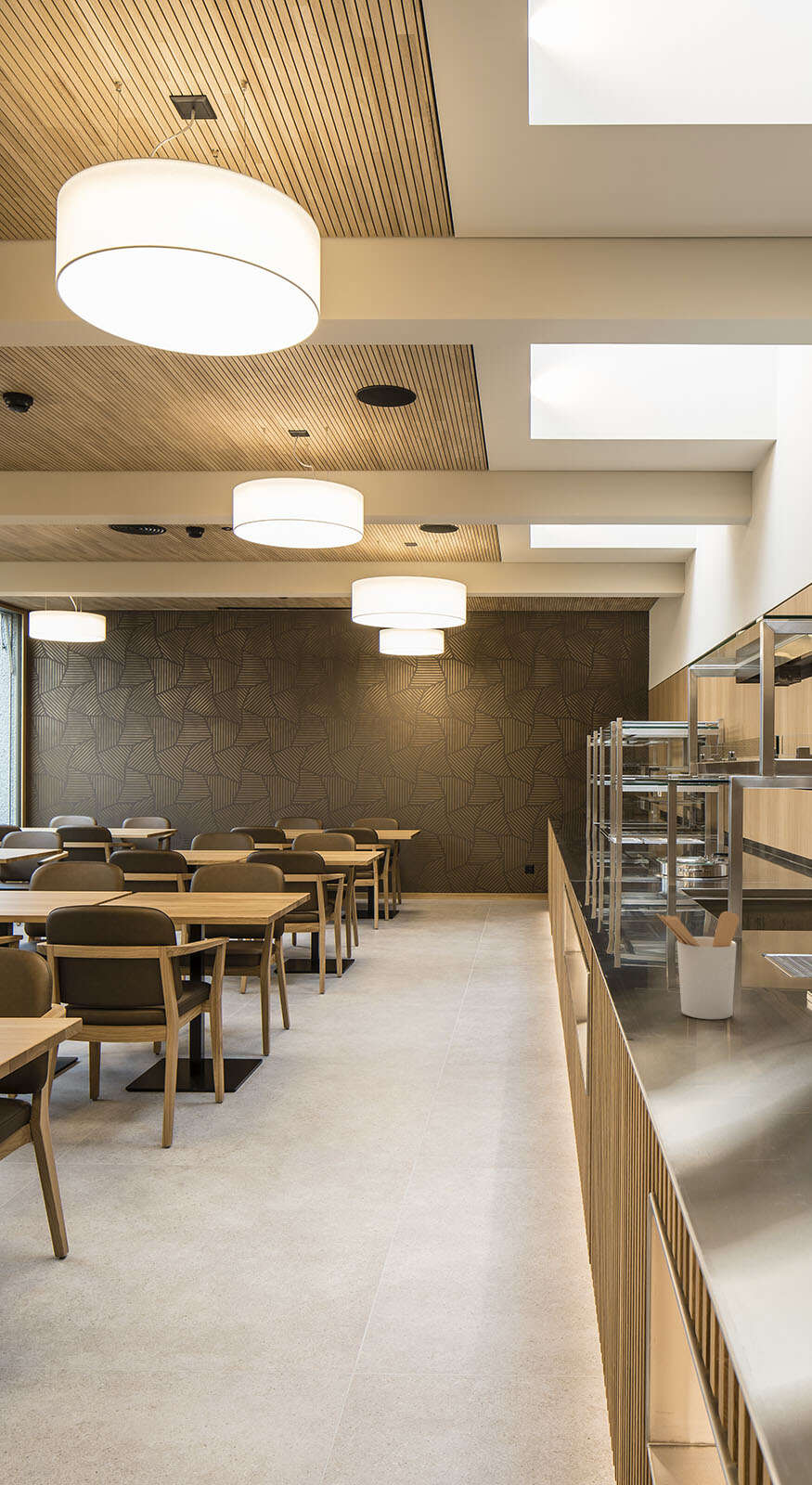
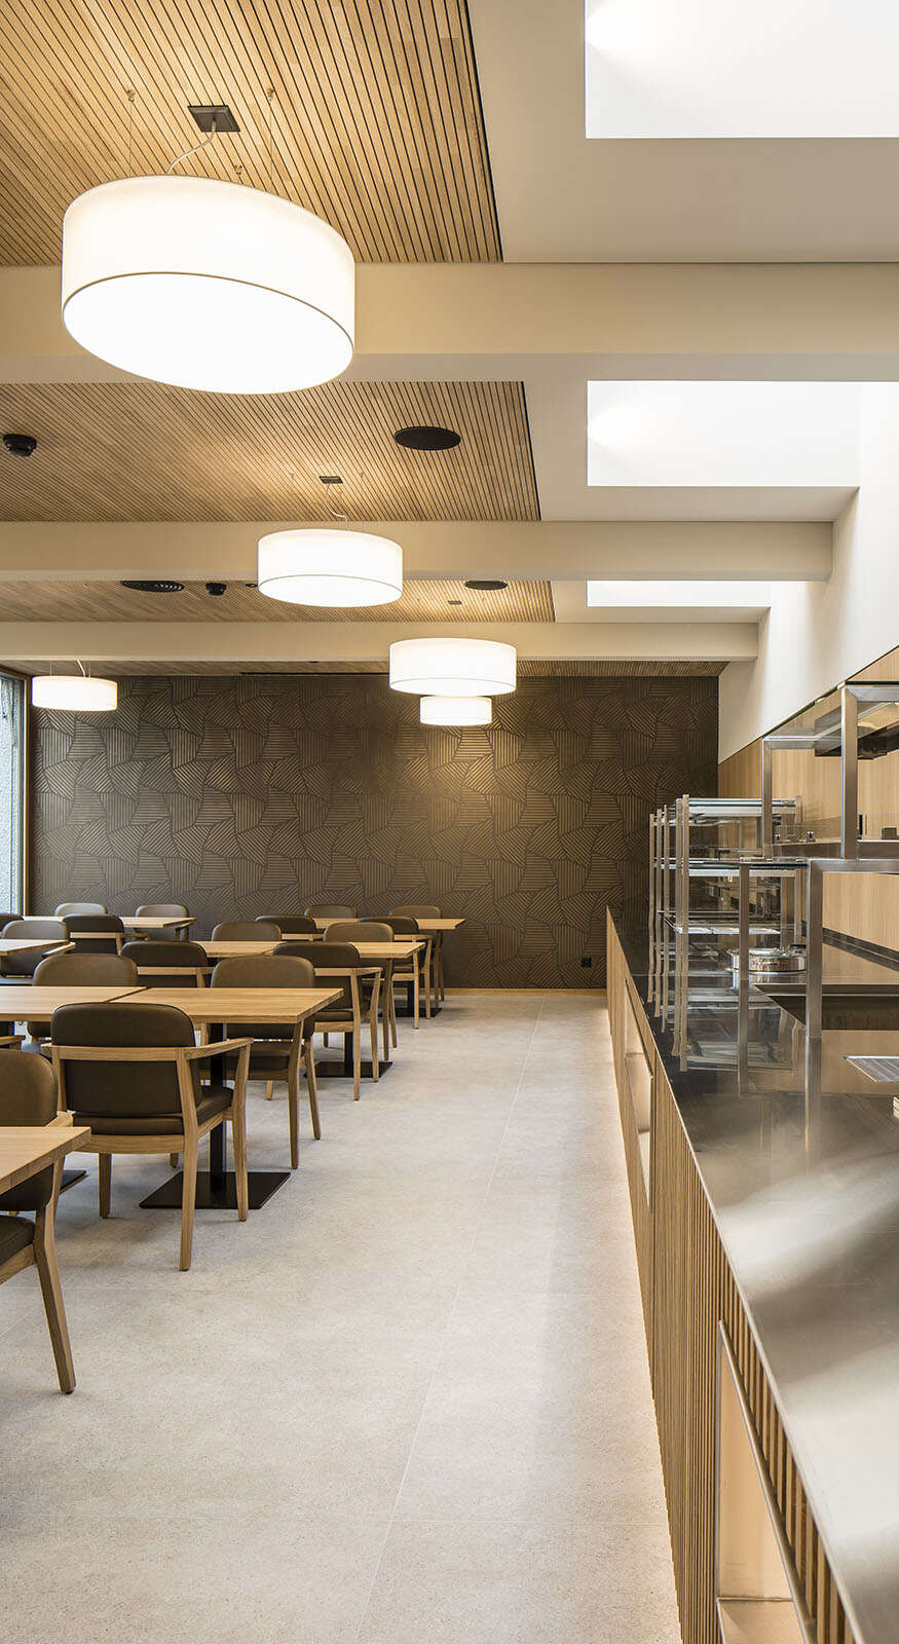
- utensil holder [656,910,740,1020]
